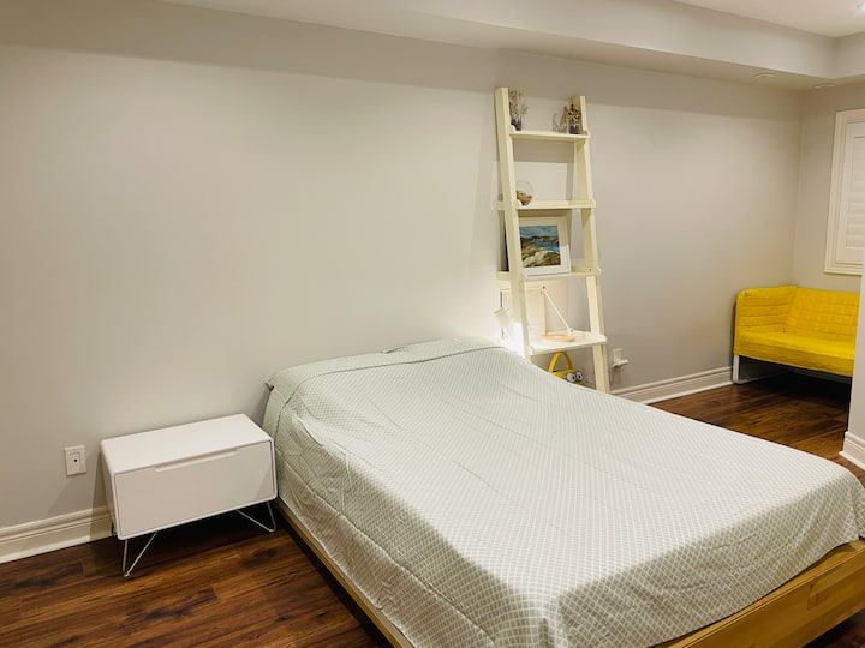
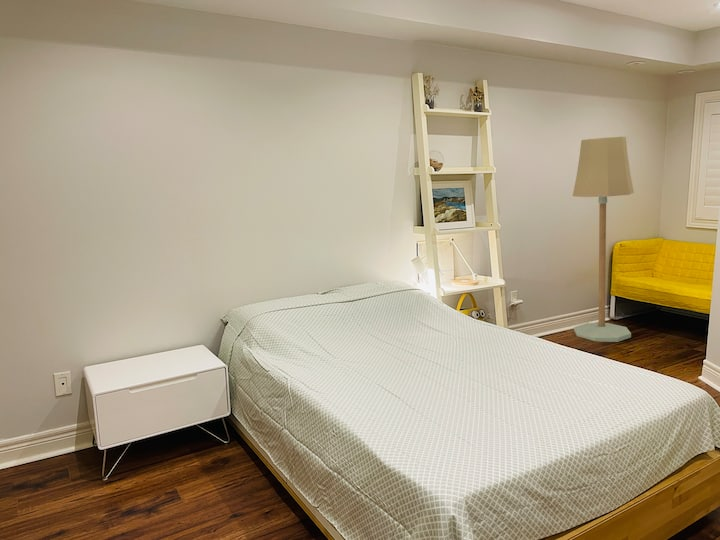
+ floor lamp [572,136,635,343]
